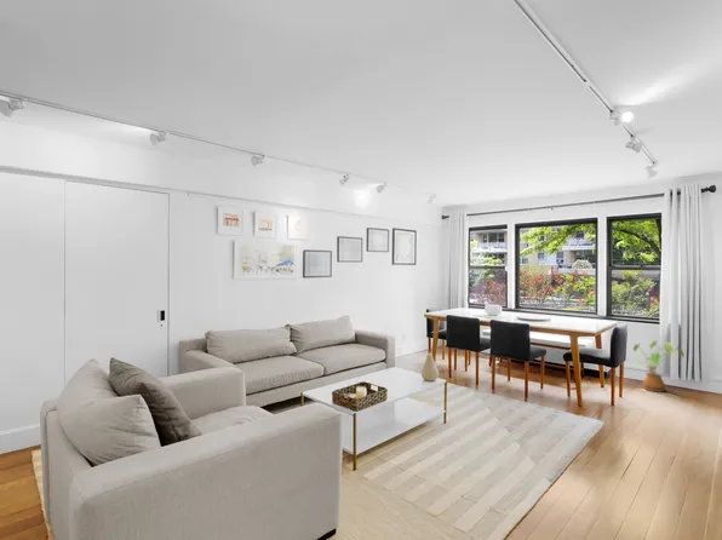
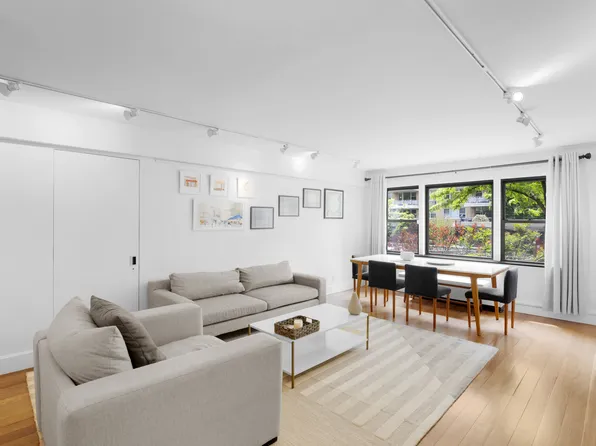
- house plant [632,340,686,393]
